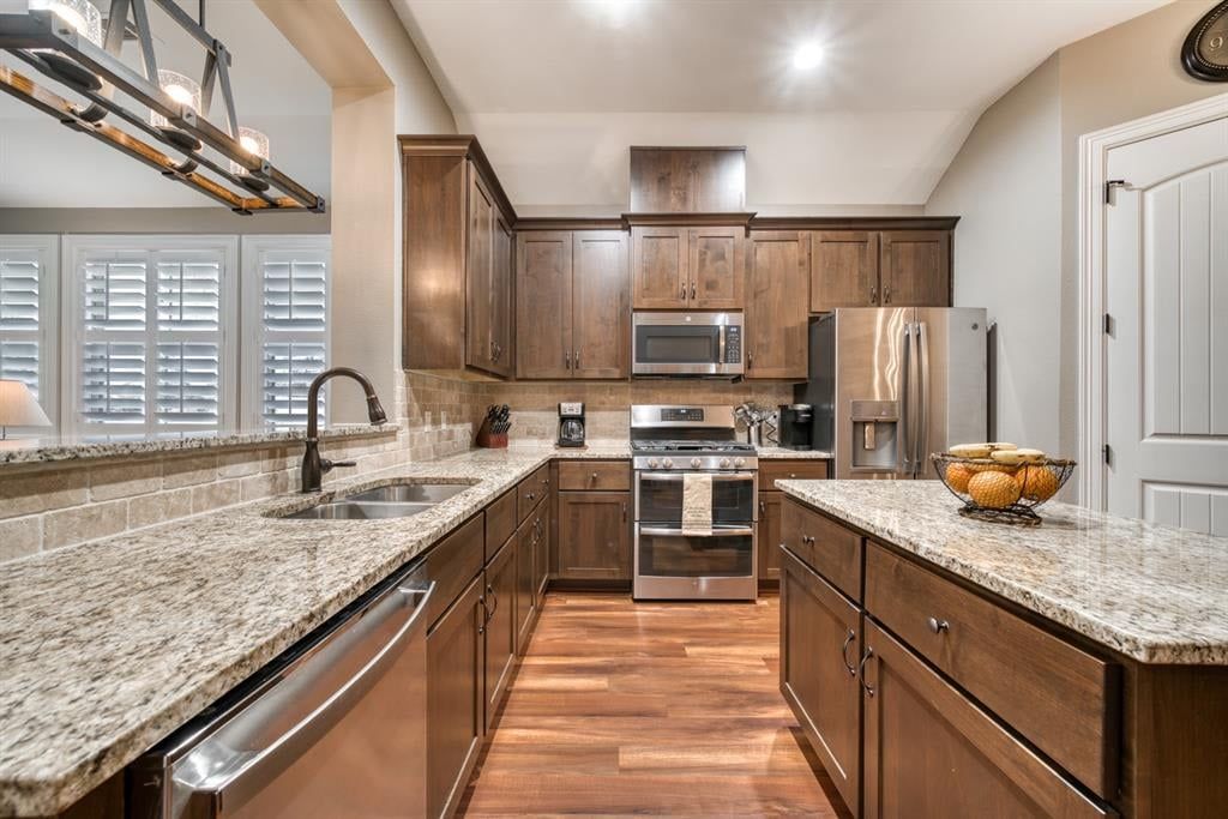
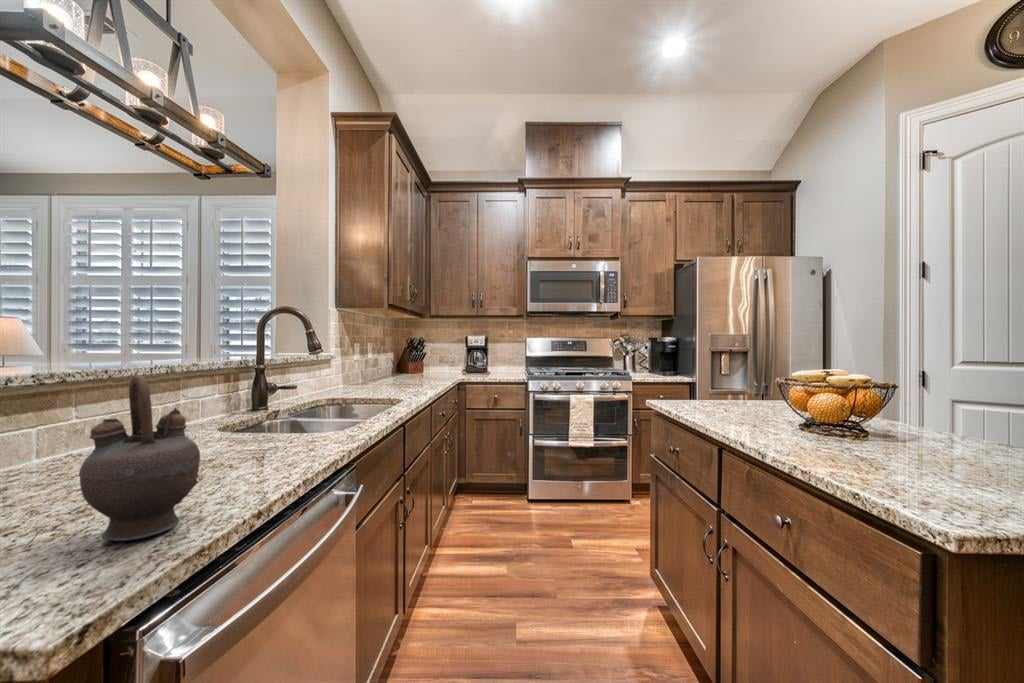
+ teapot [78,374,201,542]
